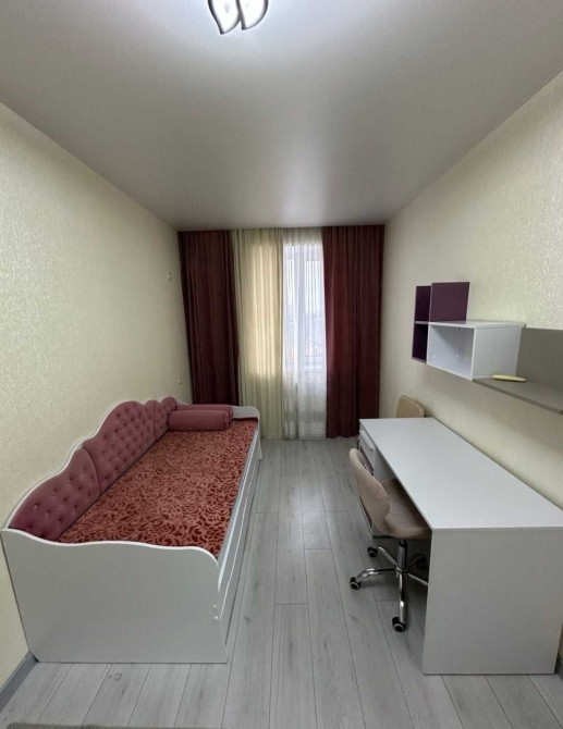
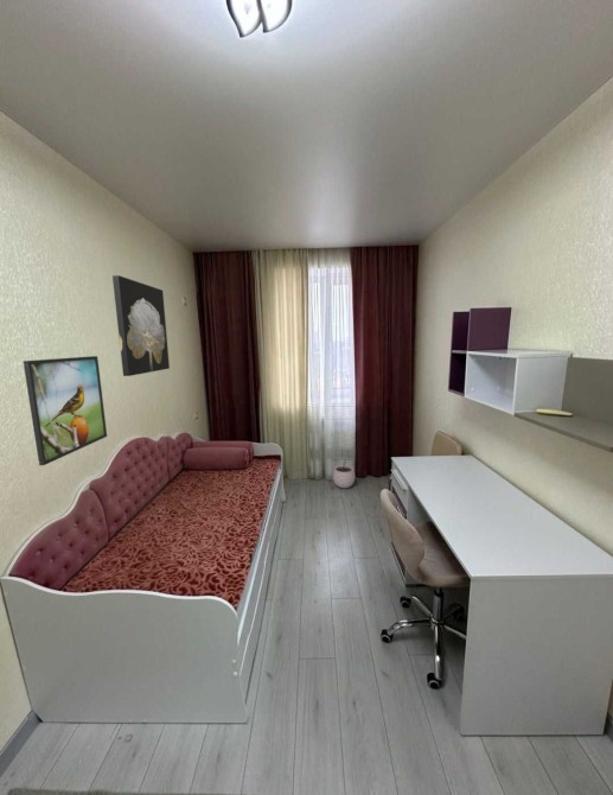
+ wall art [111,274,171,377]
+ plant pot [332,459,356,489]
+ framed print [23,355,108,466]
